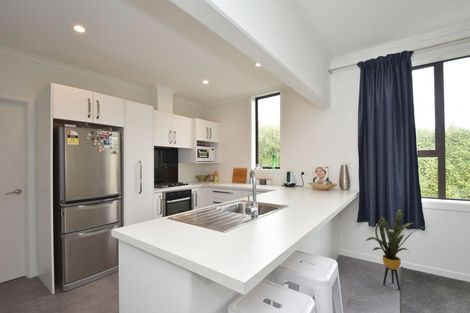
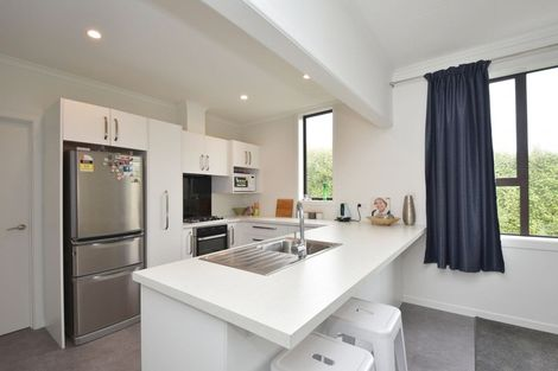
- house plant [364,208,426,291]
